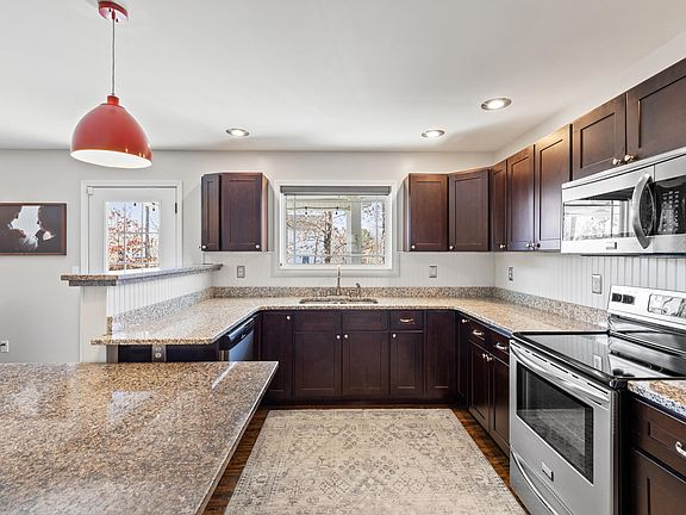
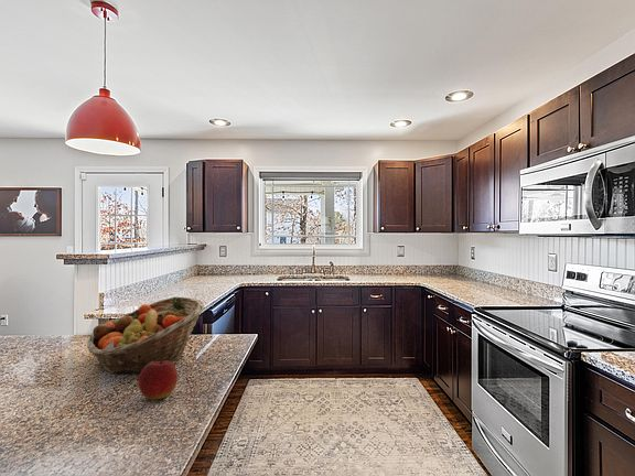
+ fruit basket [86,295,205,376]
+ apple [137,360,179,401]
